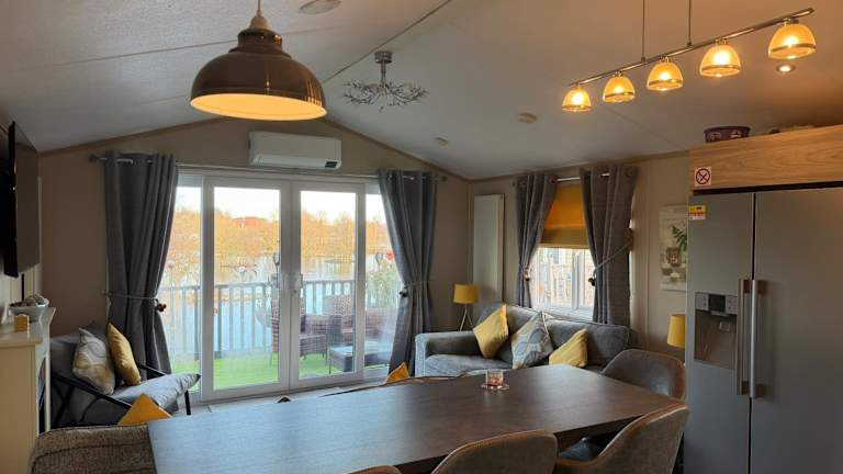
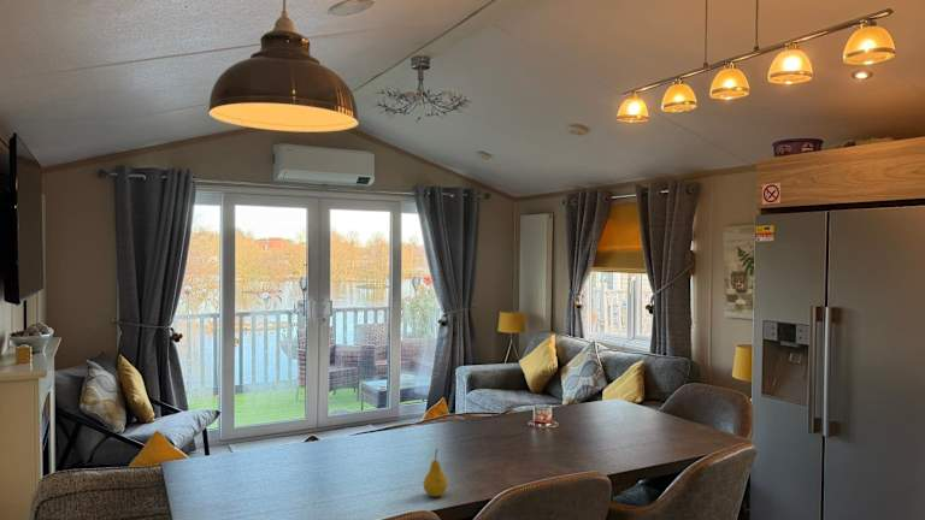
+ fruit [423,448,448,498]
